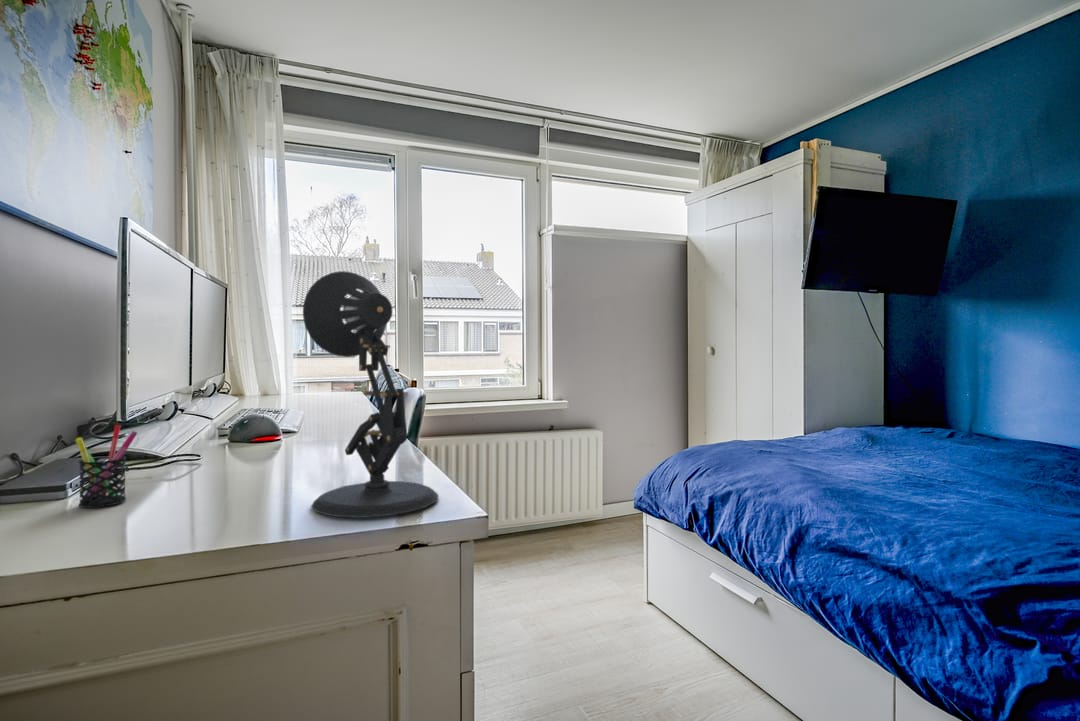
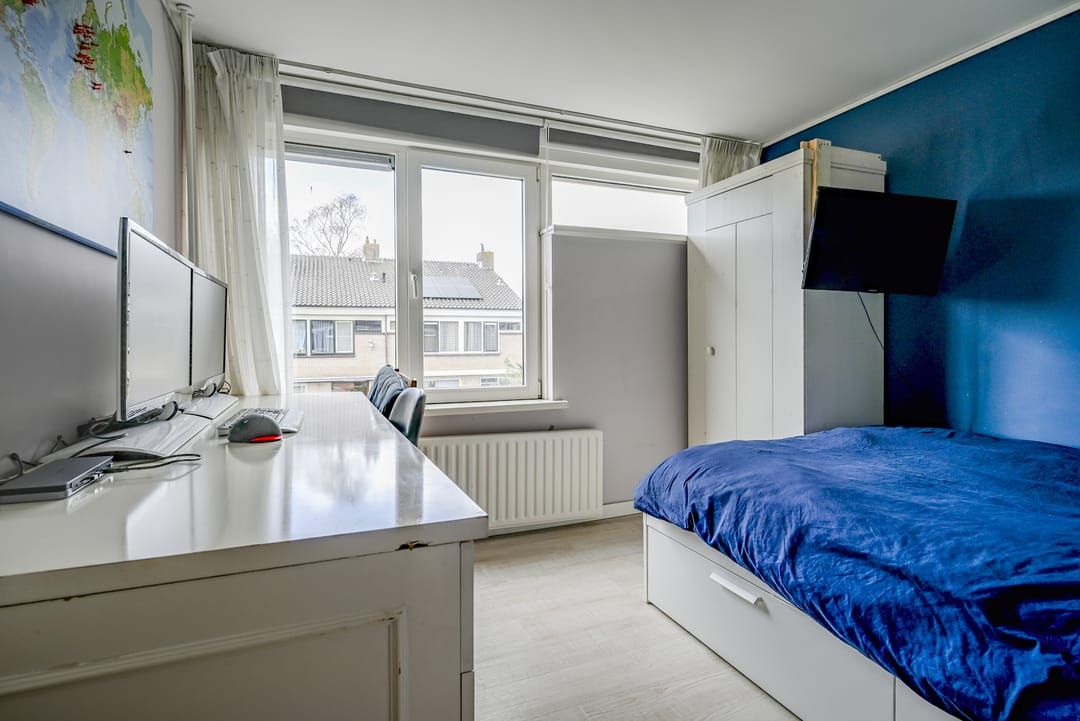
- desk lamp [302,270,439,519]
- pen holder [74,424,138,509]
